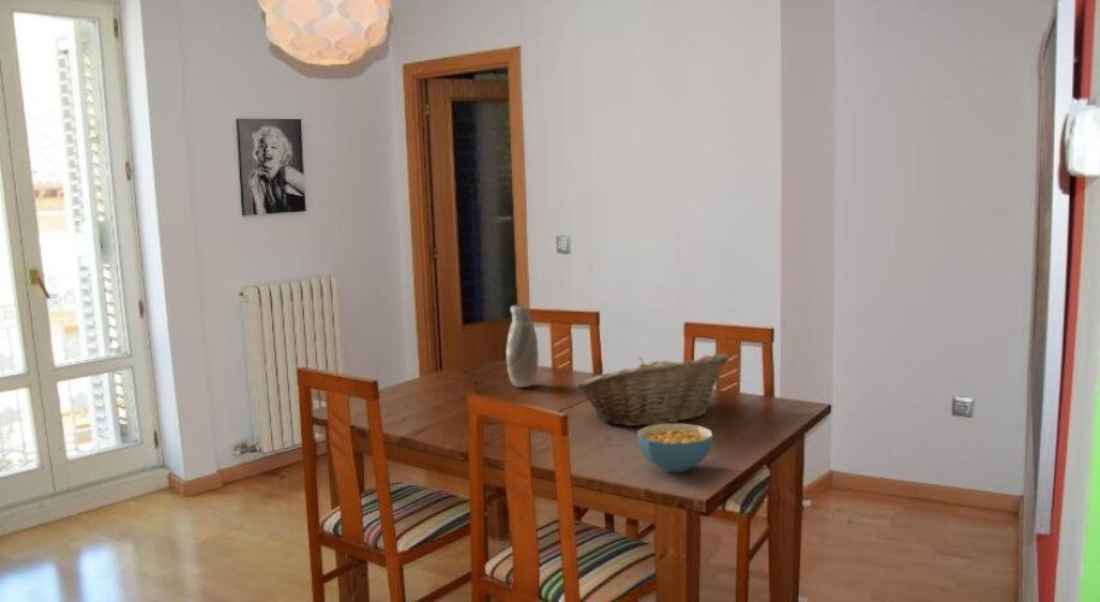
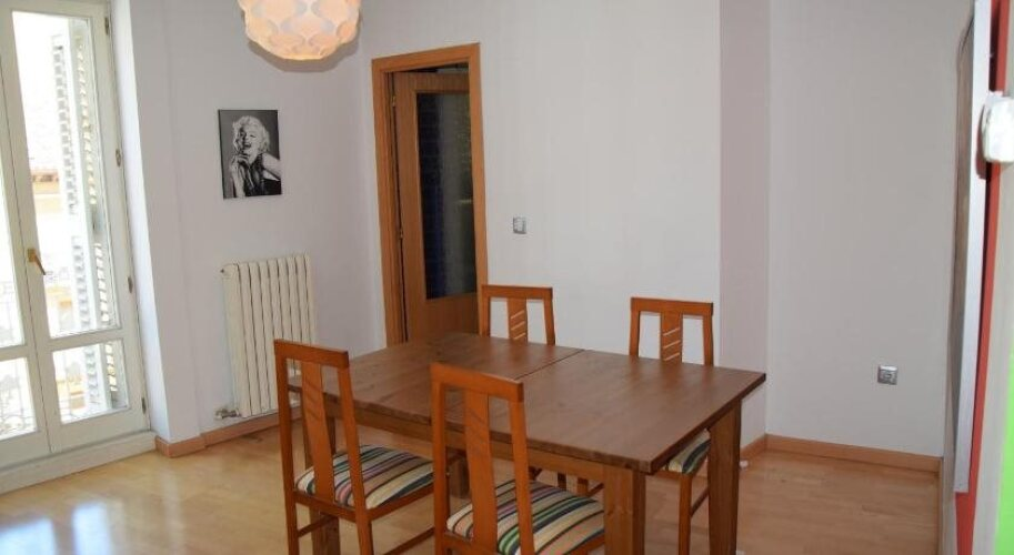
- cereal bowl [636,423,714,473]
- vase [505,303,540,389]
- fruit basket [575,353,730,427]
